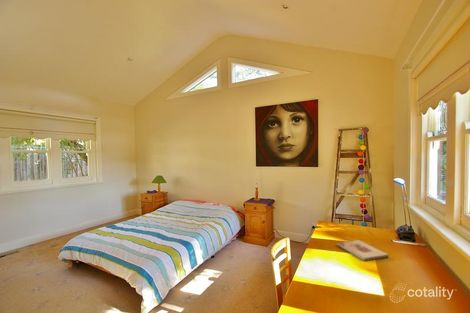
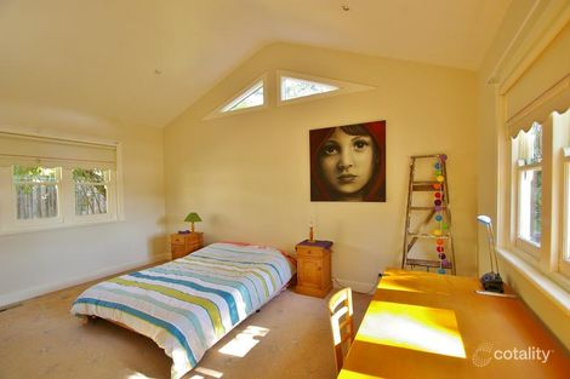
- wooden plaque [337,239,390,262]
